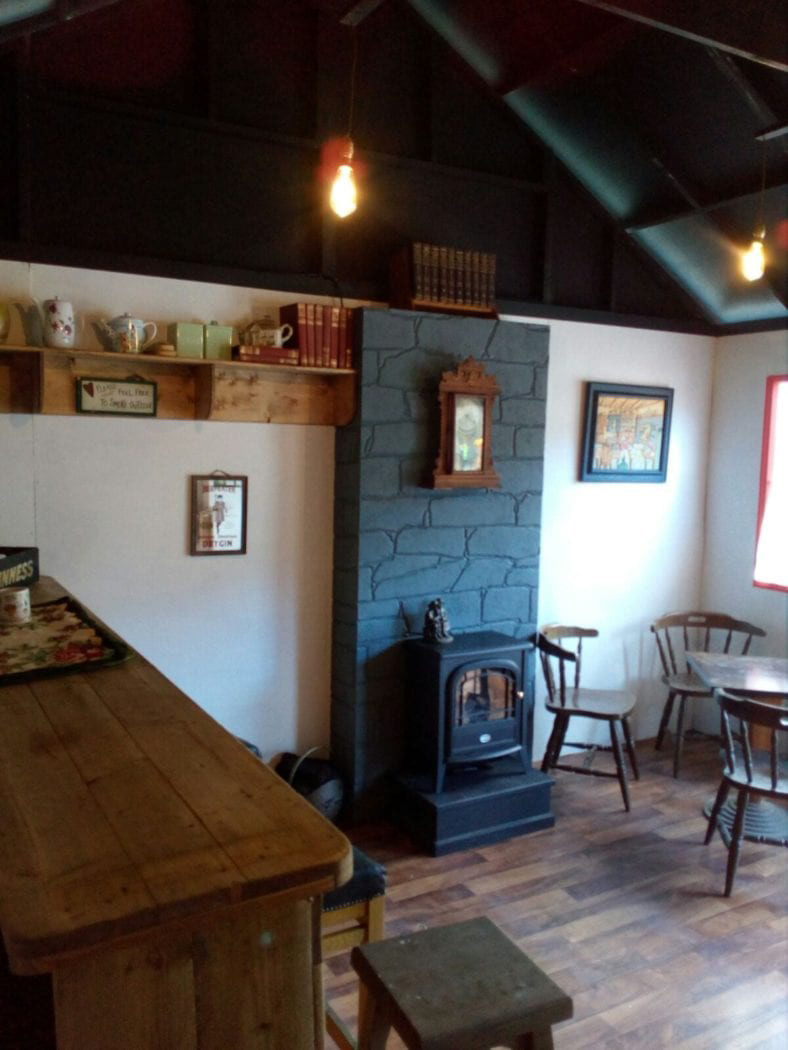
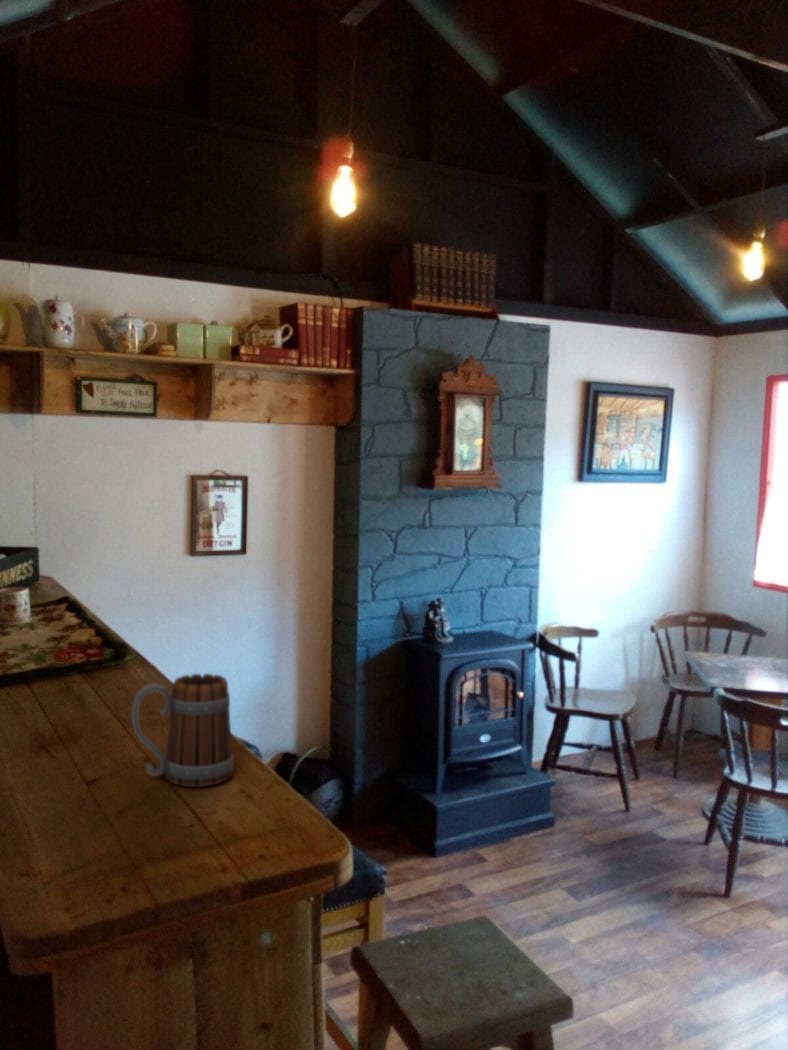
+ beer mug [130,673,235,788]
